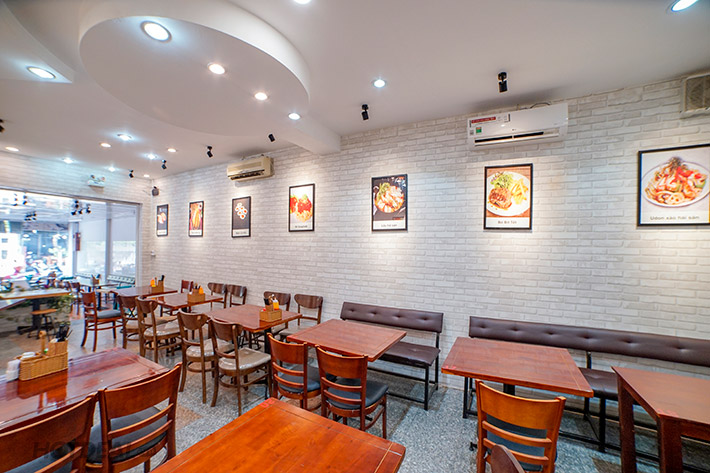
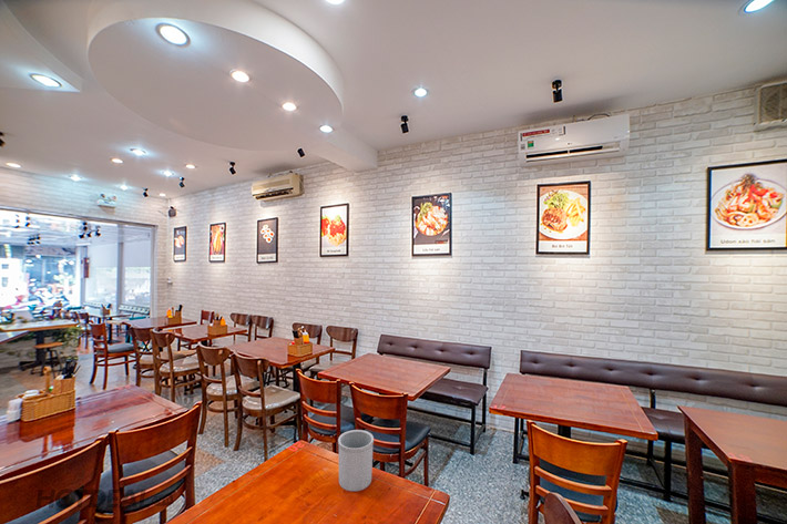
+ utensil holder [337,429,375,492]
